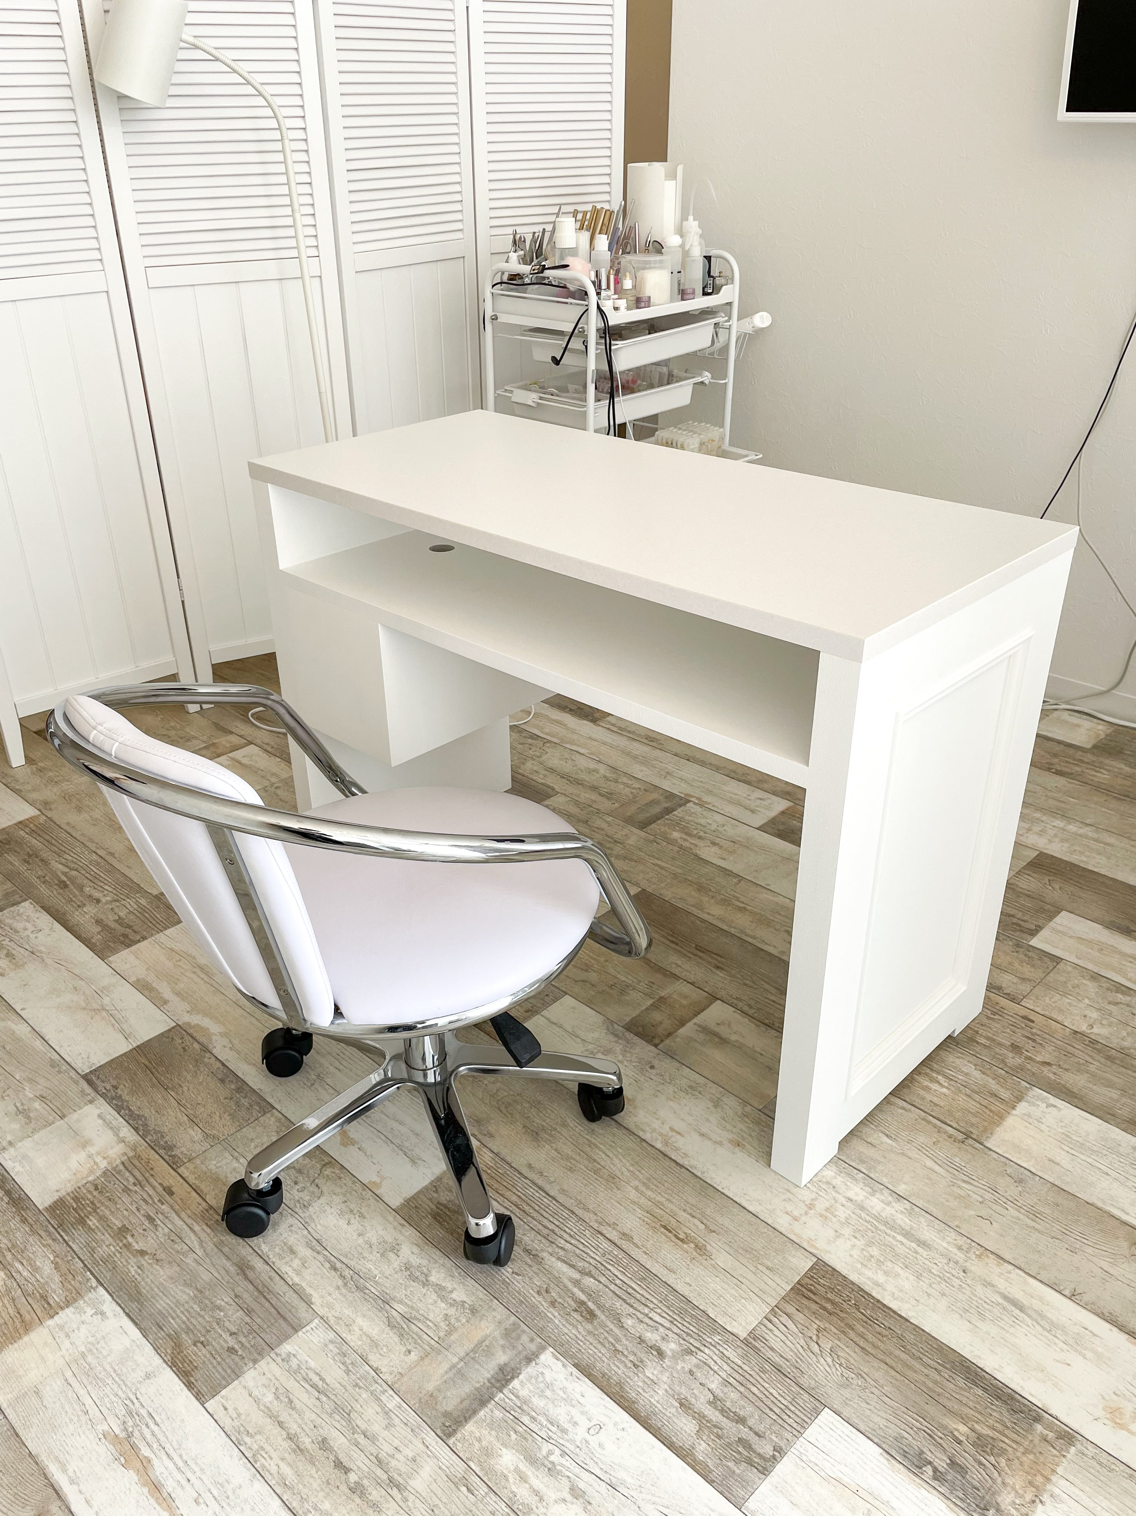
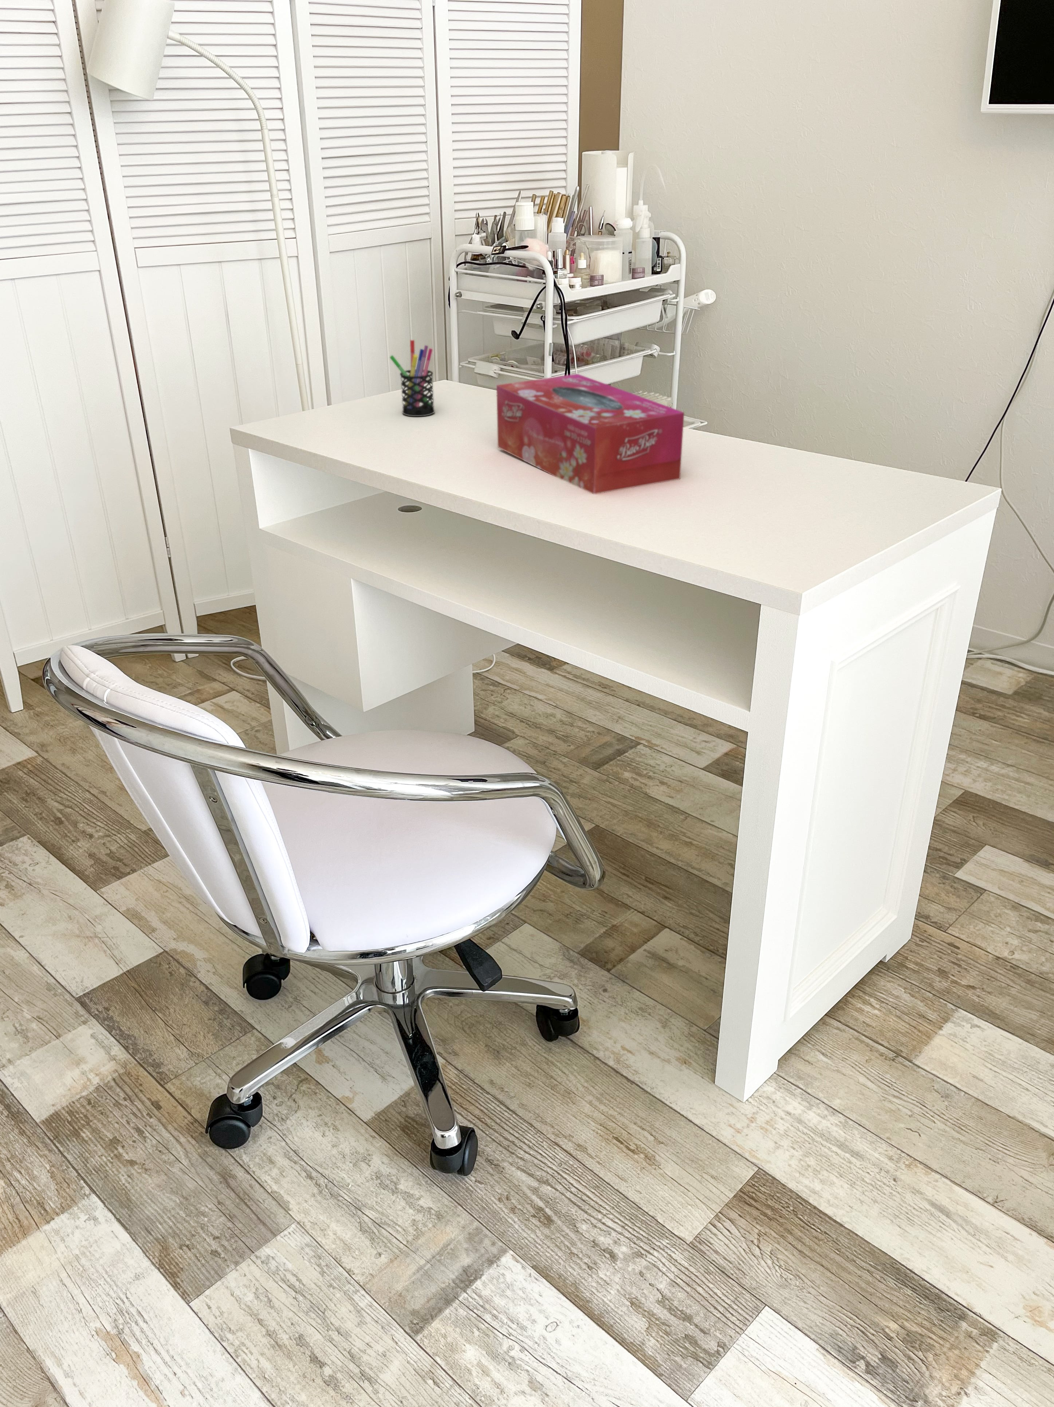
+ tissue box [496,373,684,494]
+ pen holder [390,340,435,417]
